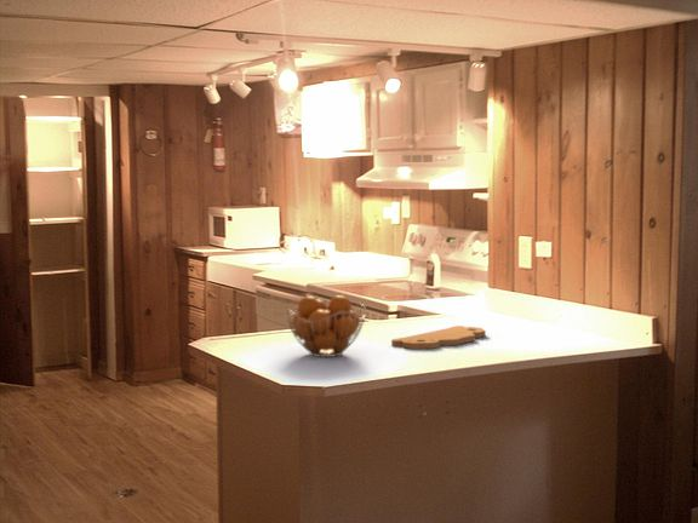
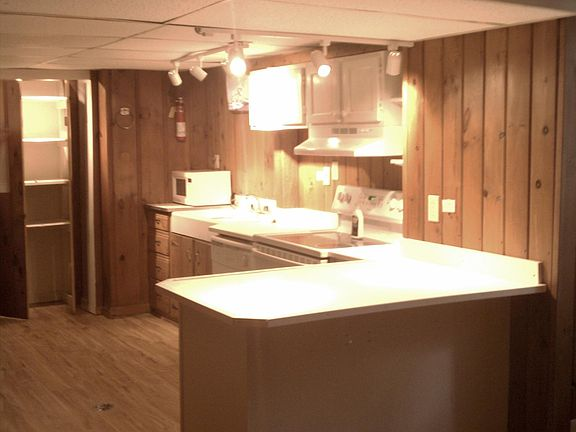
- fruit basket [285,294,367,358]
- cutting board [390,324,487,350]
